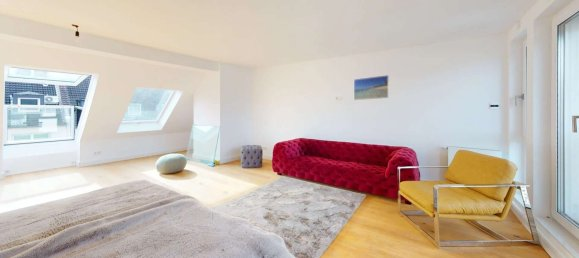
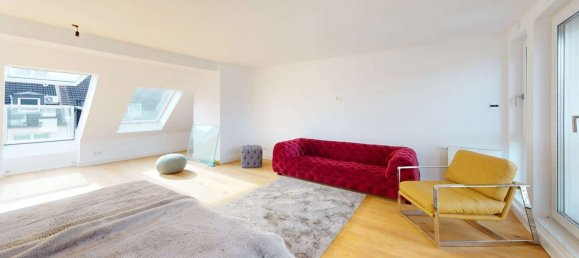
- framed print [353,74,390,101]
